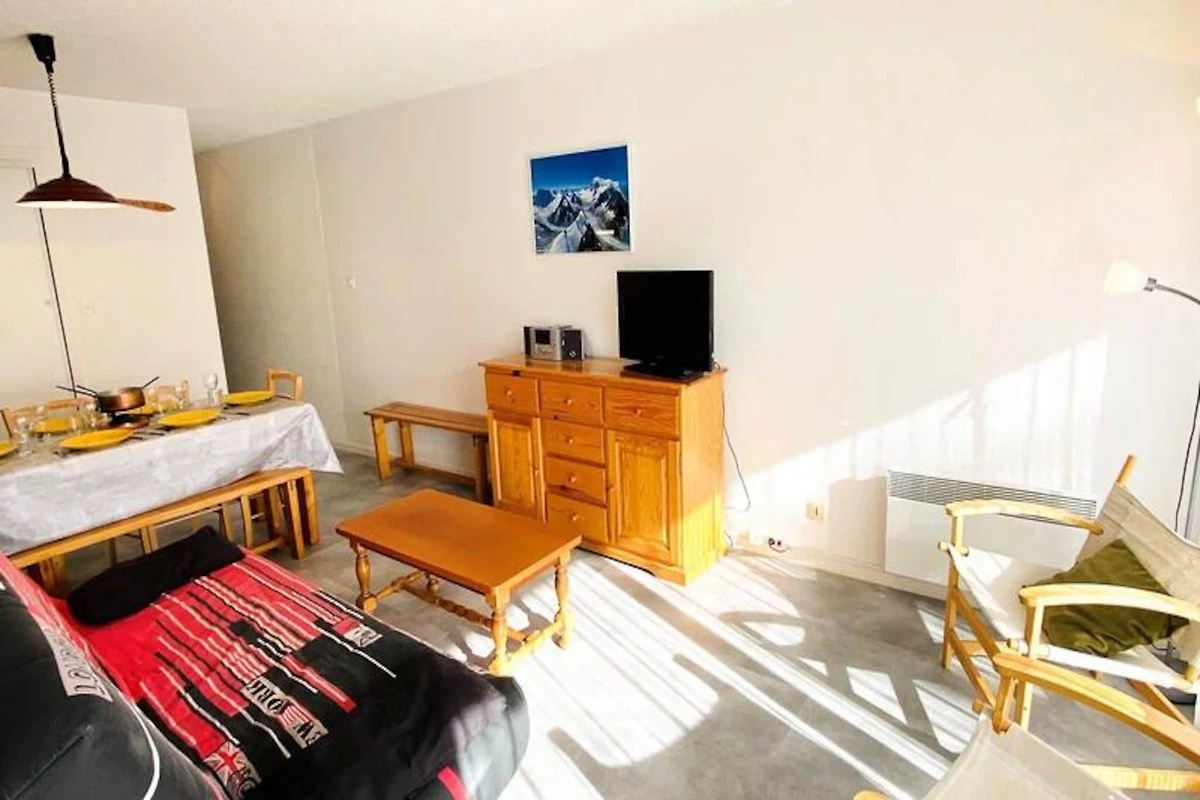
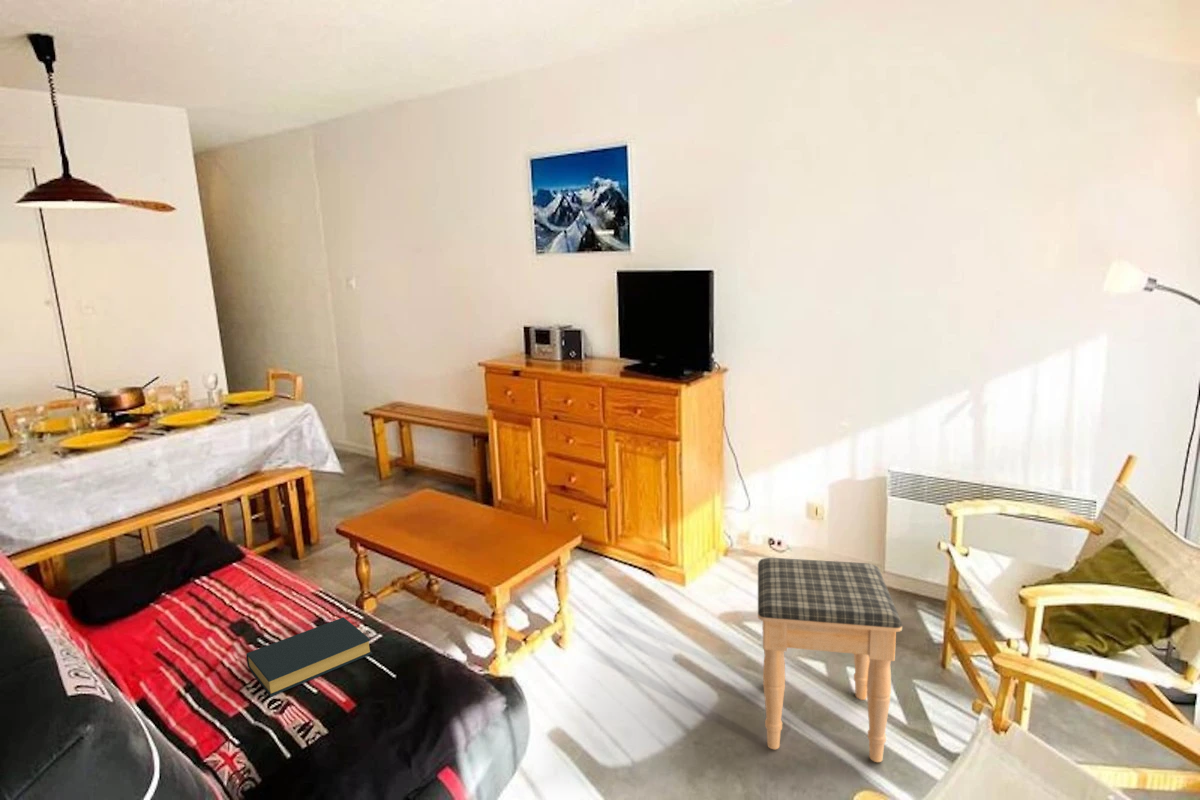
+ hardback book [245,616,373,697]
+ footstool [757,557,903,763]
